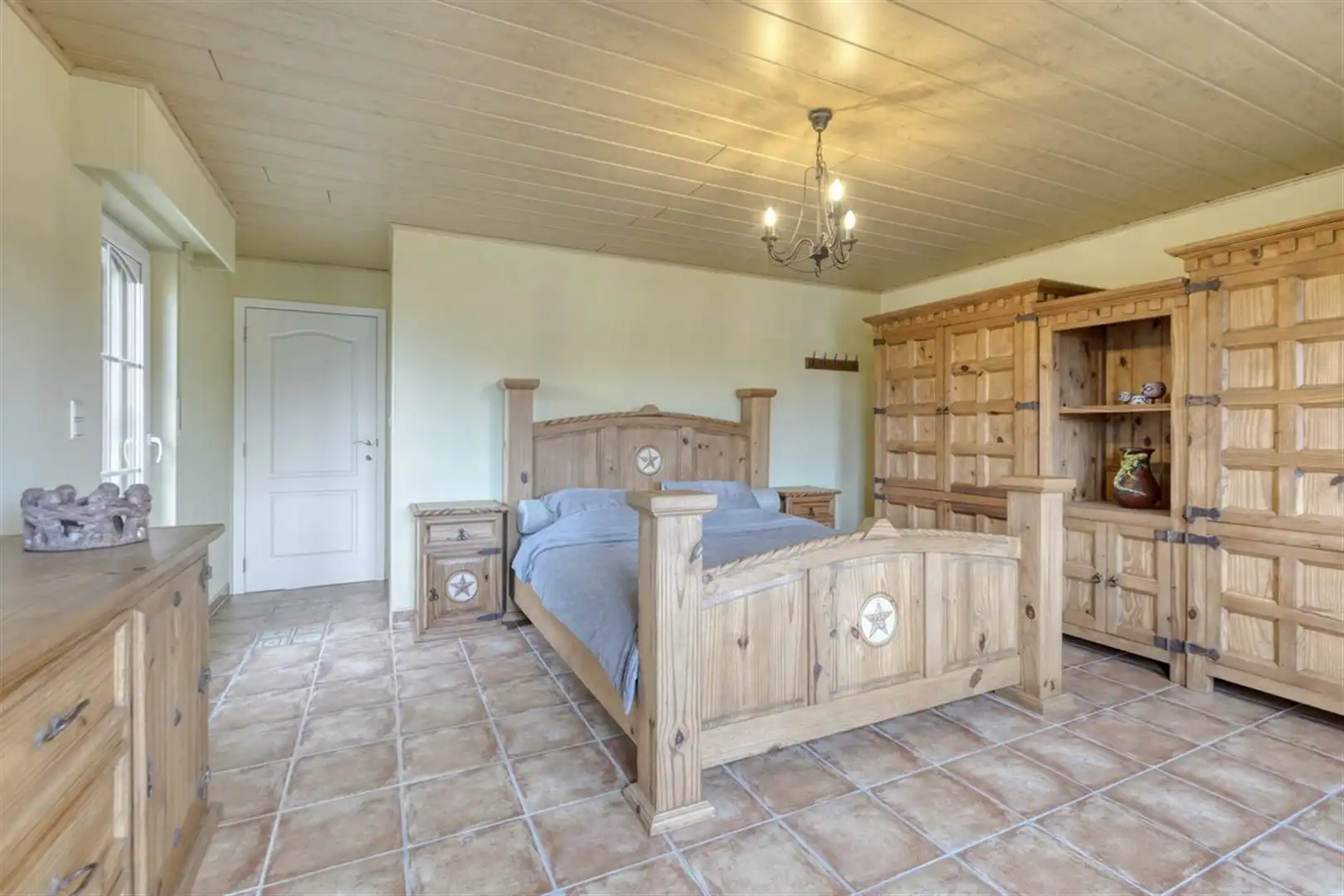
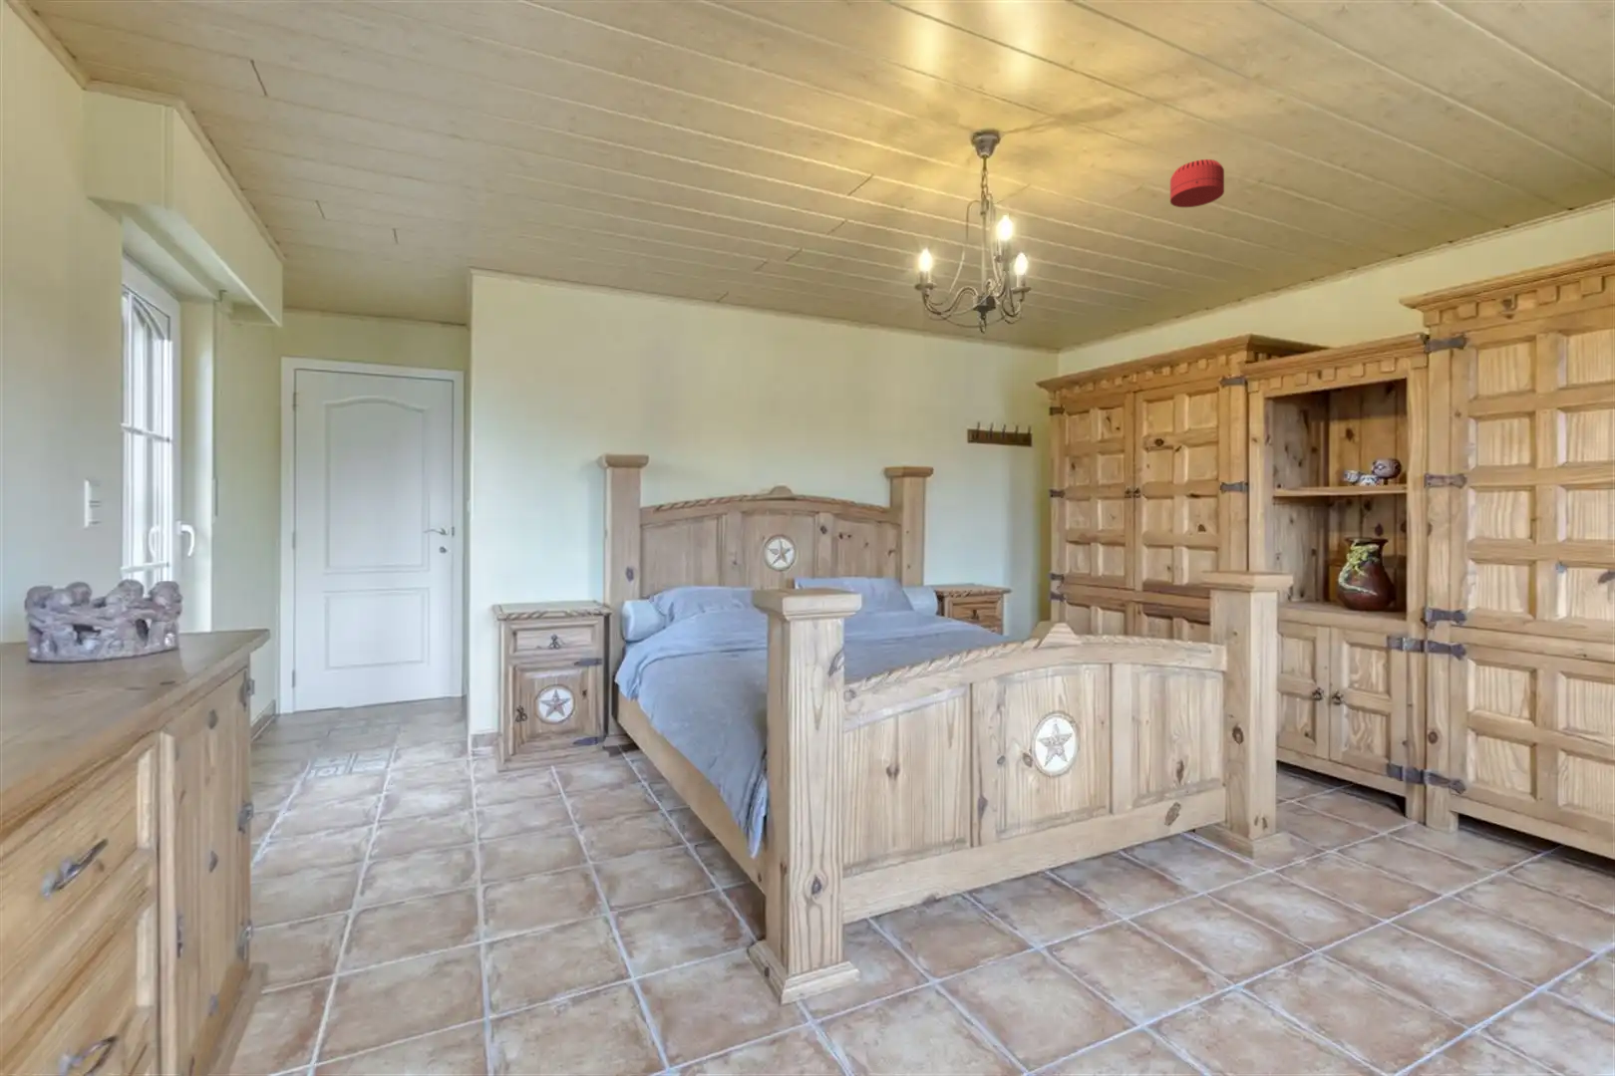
+ smoke detector [1169,159,1226,208]
